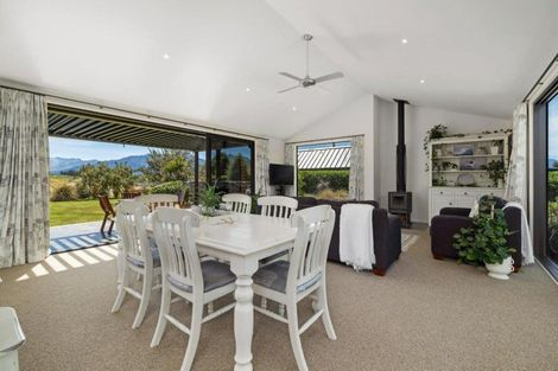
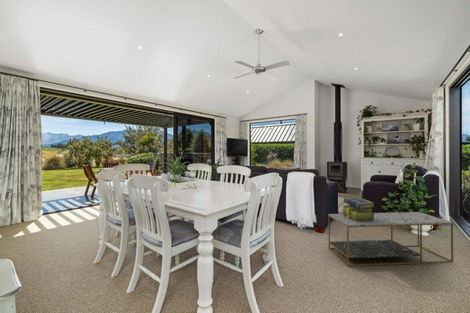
+ coffee table [327,211,454,267]
+ stack of books [341,196,376,222]
